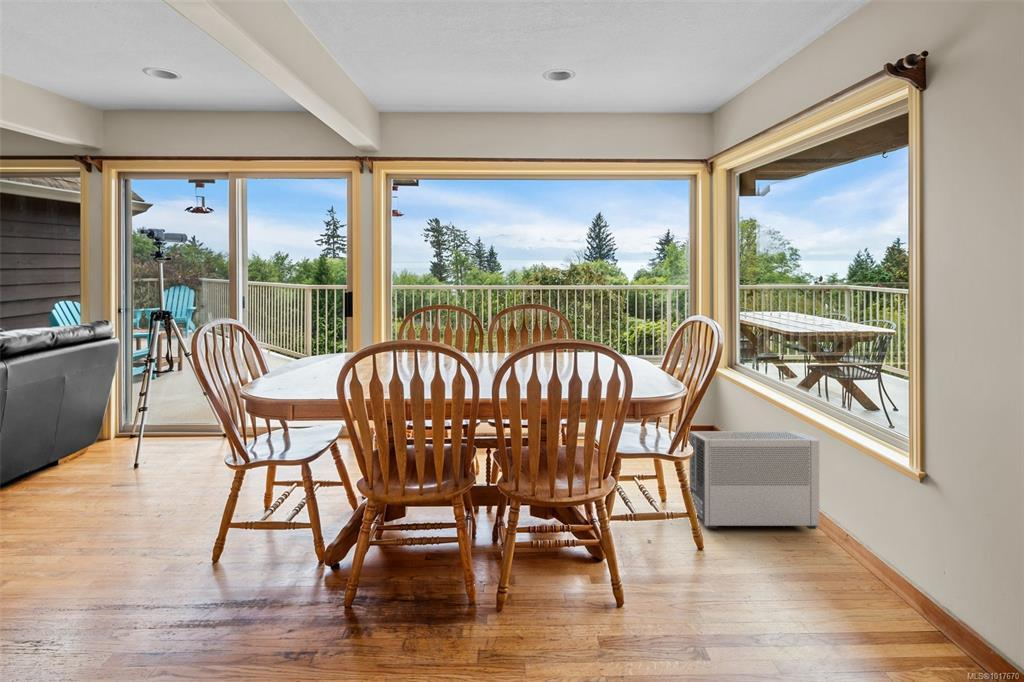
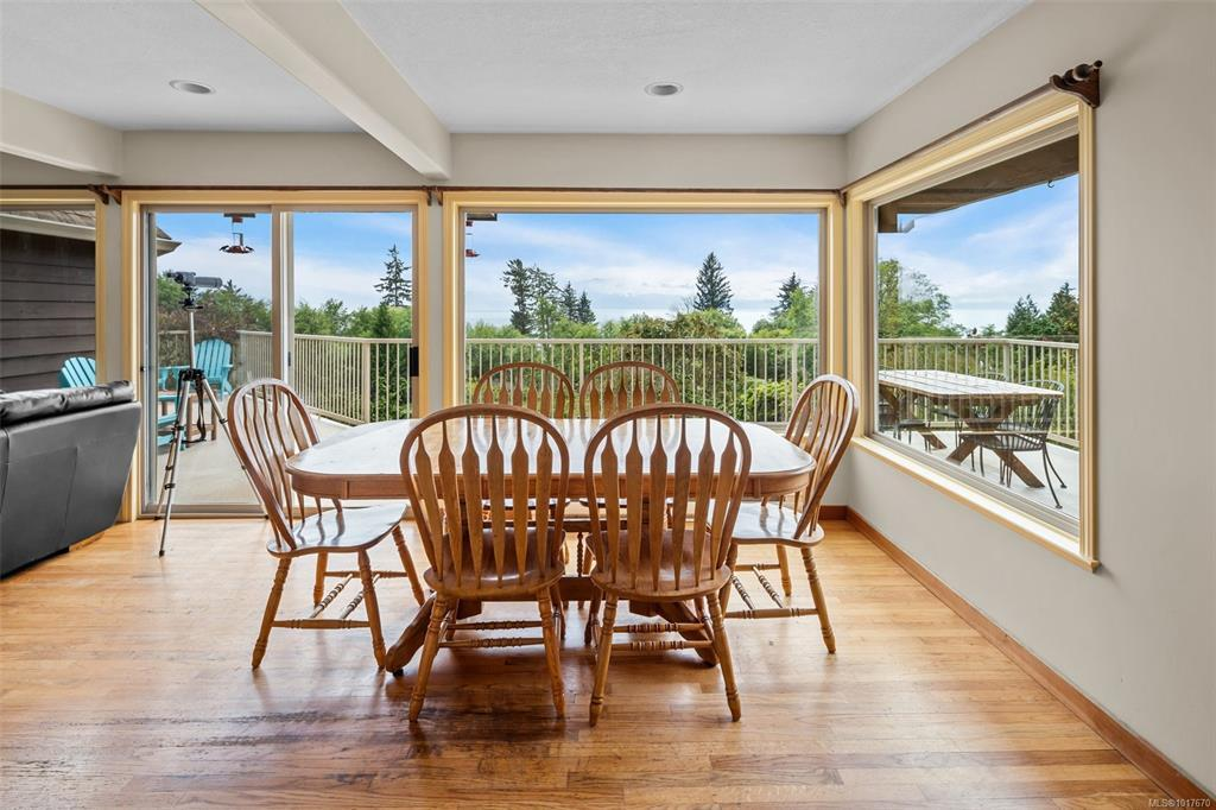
- air purifier [688,430,820,530]
